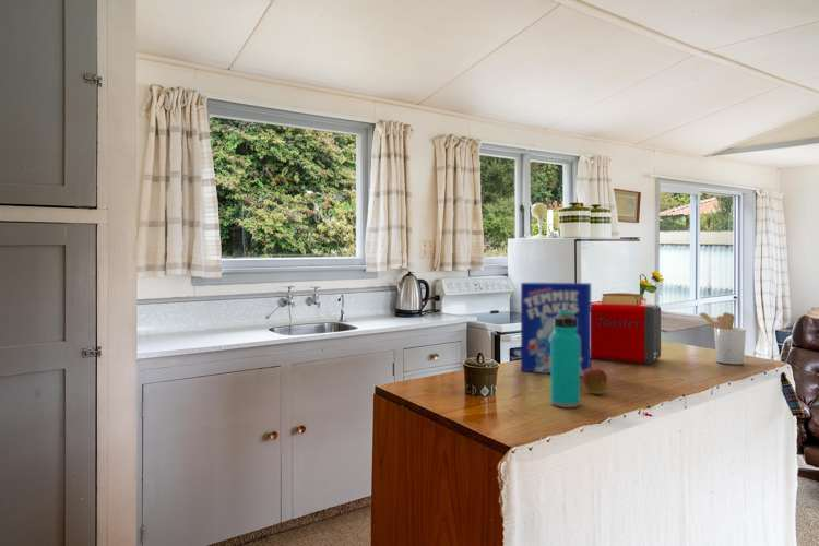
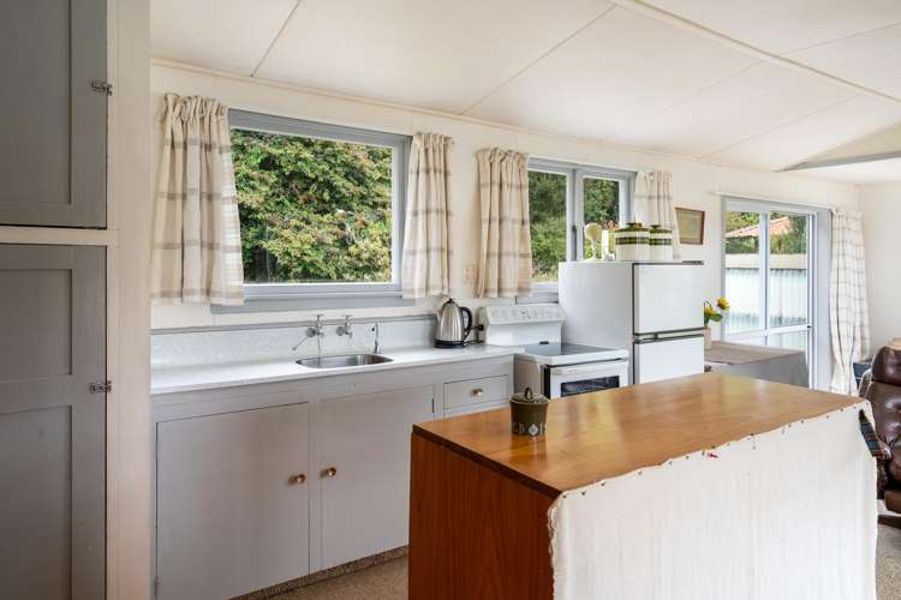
- utensil holder [699,311,747,365]
- cereal box [520,282,592,378]
- fruit [581,364,608,395]
- water bottle [549,310,581,408]
- toaster [591,292,662,365]
